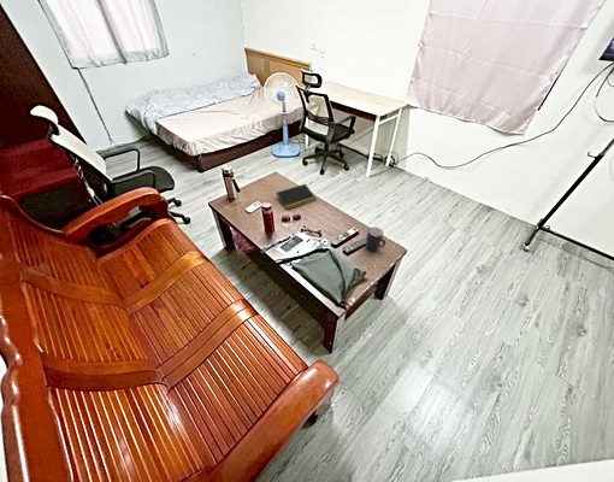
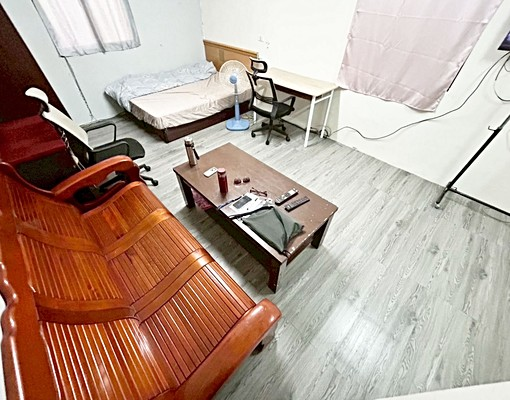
- notepad [274,183,318,211]
- mug [365,227,386,252]
